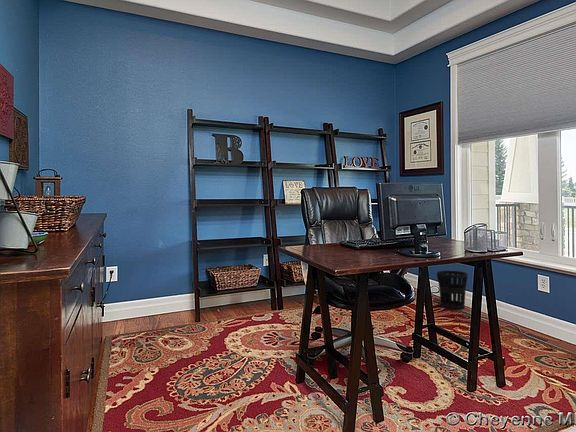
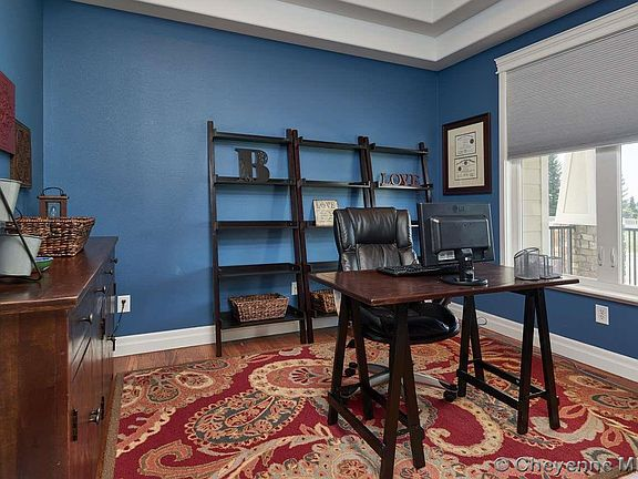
- wastebasket [436,270,469,310]
